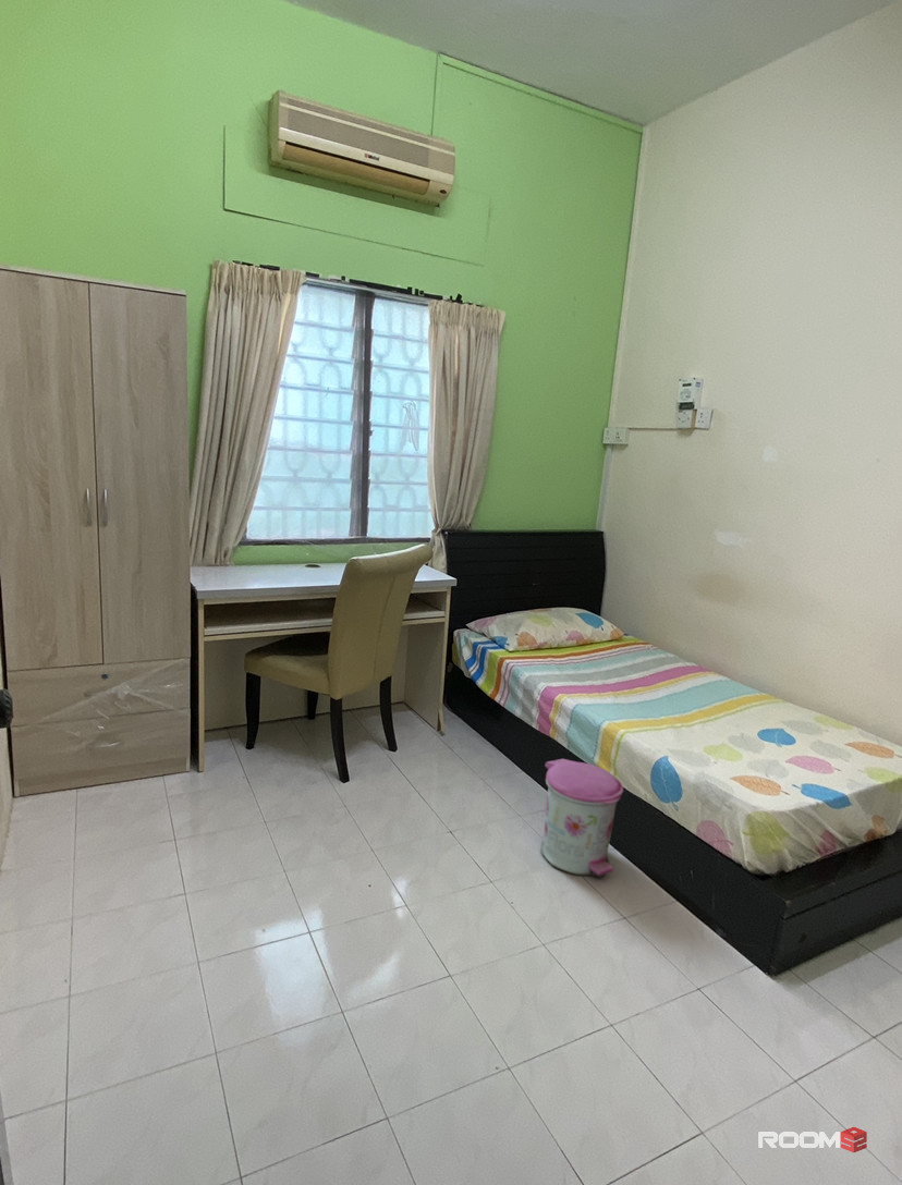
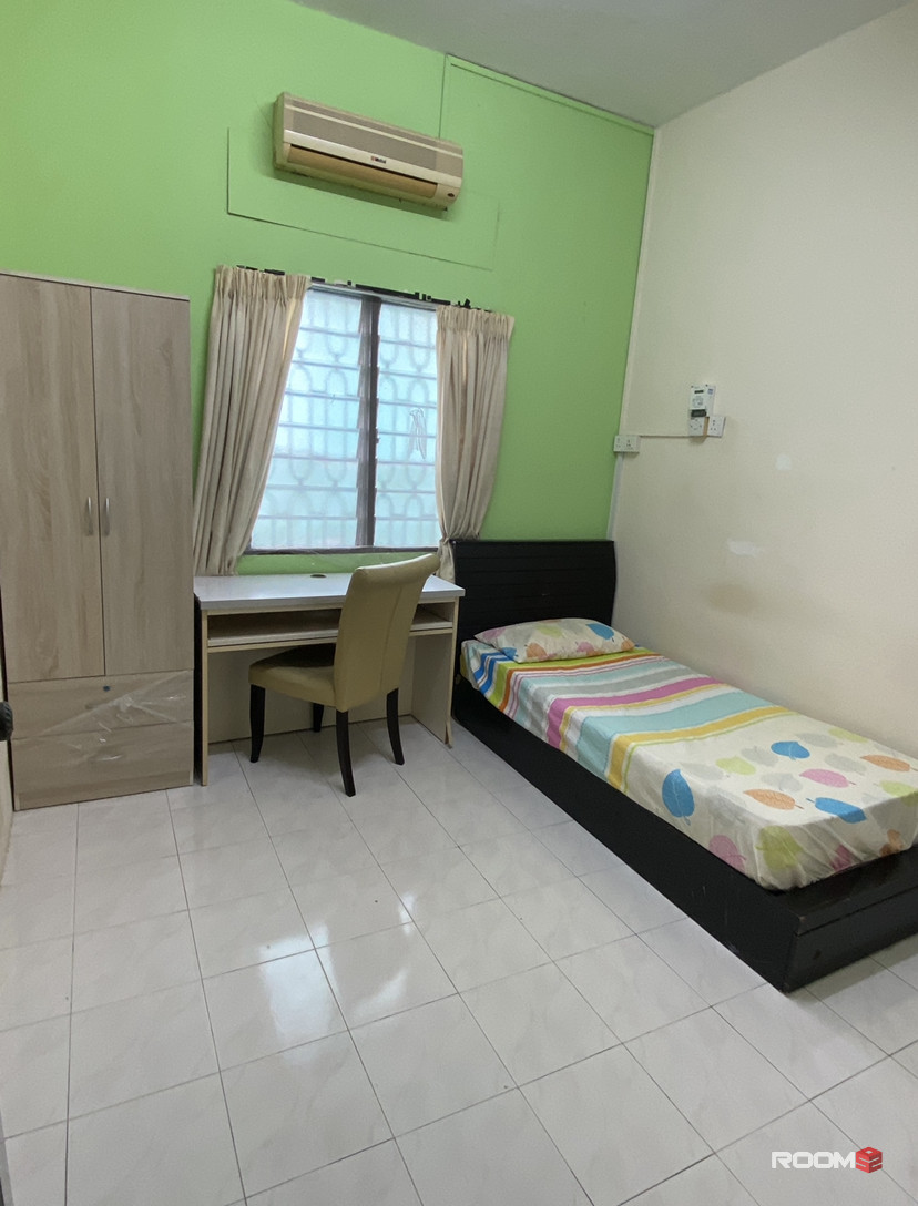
- trash can [539,758,624,879]
